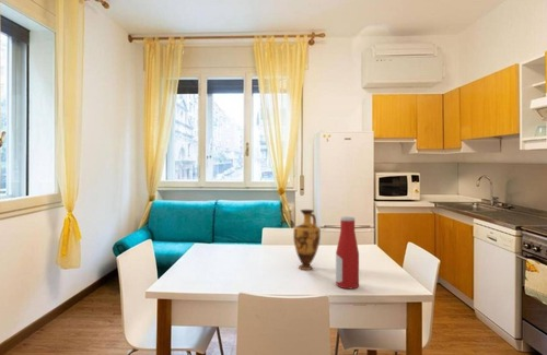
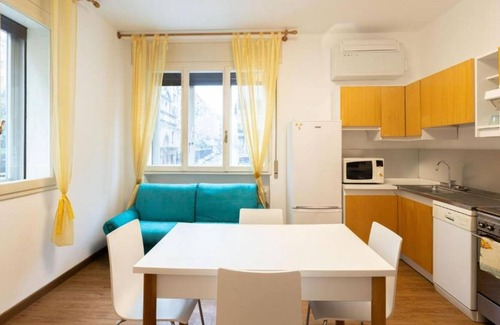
- vase [292,209,322,271]
- bottle [335,215,360,289]
